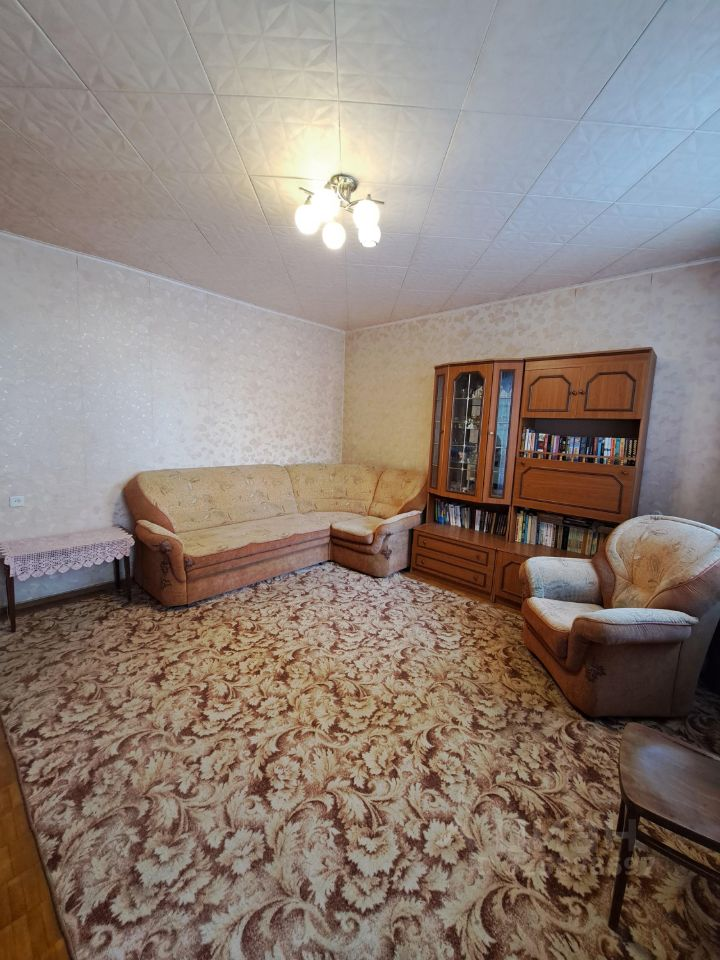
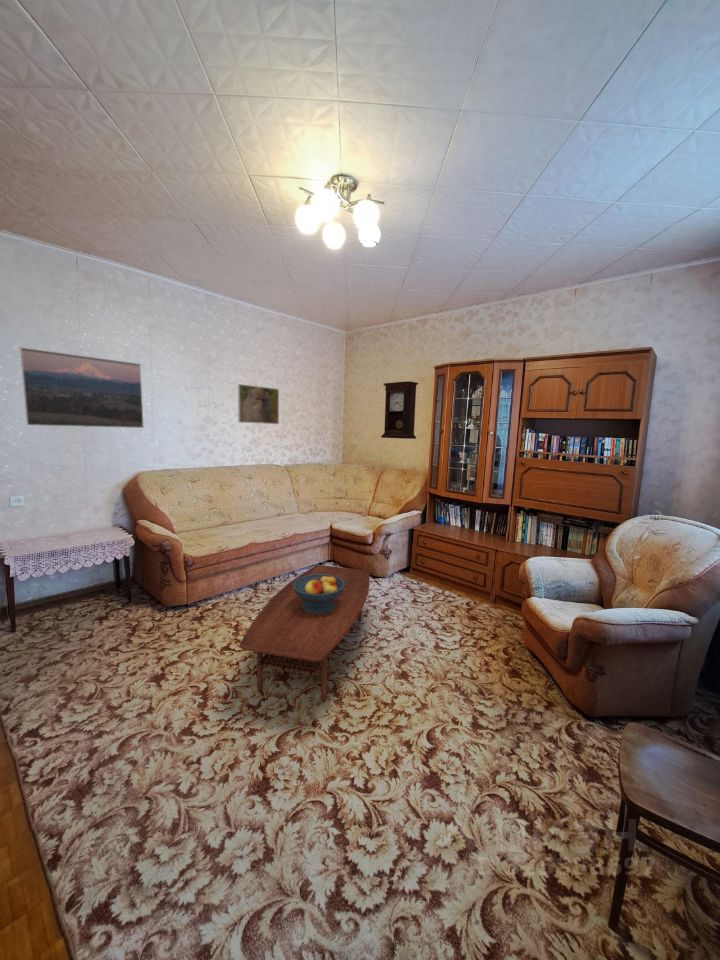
+ fruit bowl [293,574,344,614]
+ pendulum clock [380,380,419,440]
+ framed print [19,346,145,429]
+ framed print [237,383,280,425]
+ coffee table [239,564,371,703]
